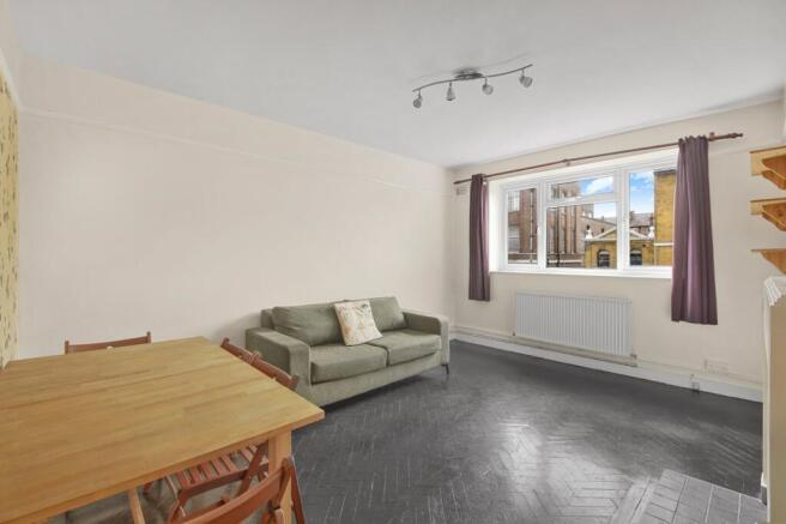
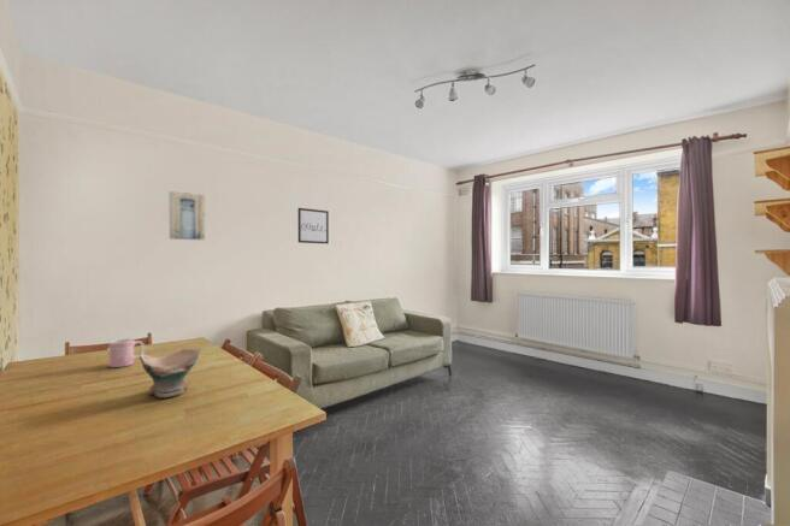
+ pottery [138,345,202,398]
+ mug [108,338,146,368]
+ wall art [297,207,330,244]
+ wall art [169,190,206,241]
